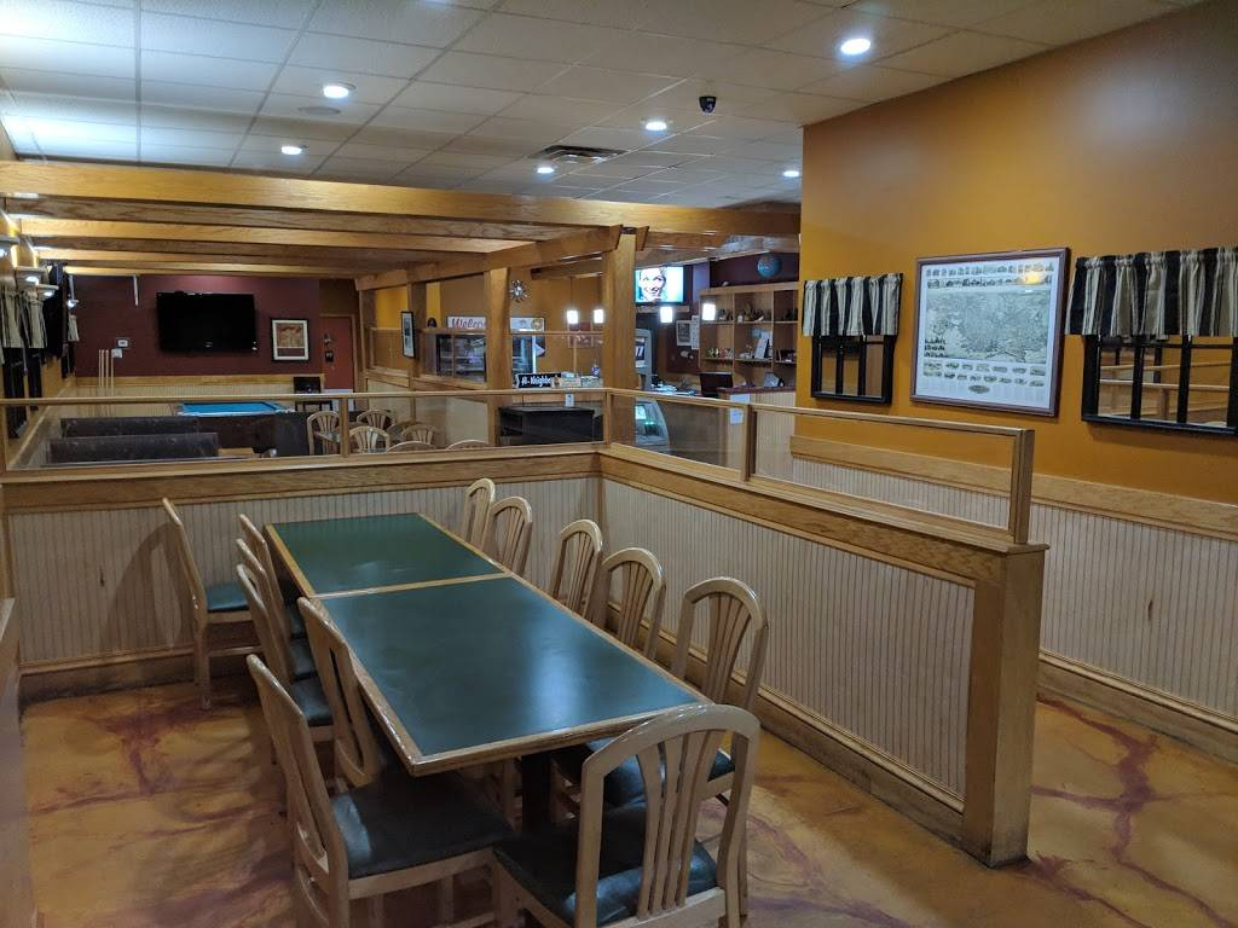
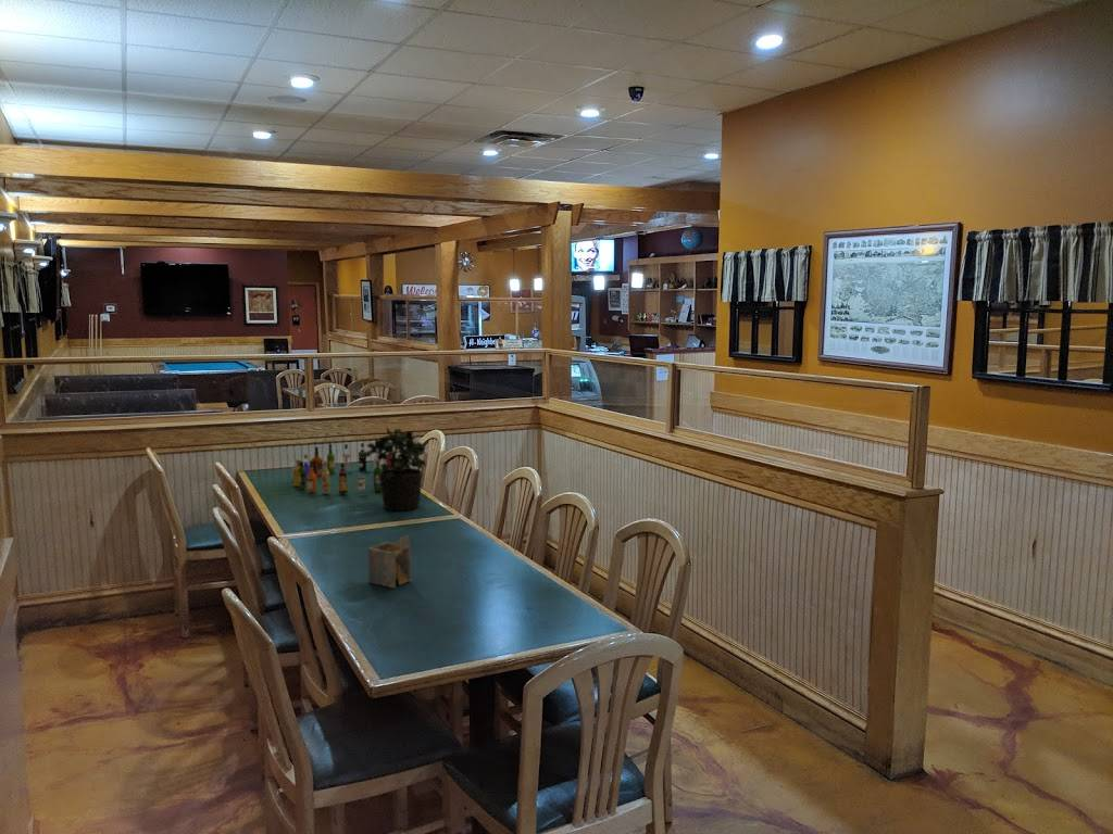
+ bottle collection [292,442,412,495]
+ napkin holder [367,534,412,590]
+ potted plant [358,426,427,511]
